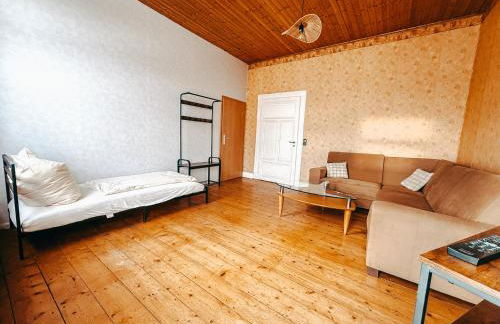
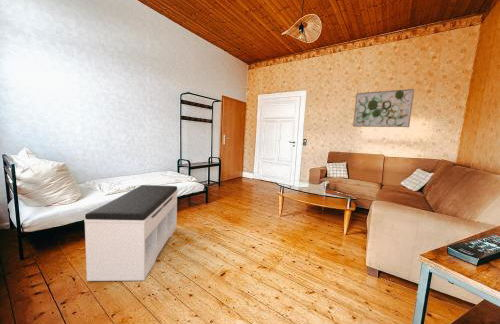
+ wall art [352,88,415,128]
+ bench [83,184,179,282]
